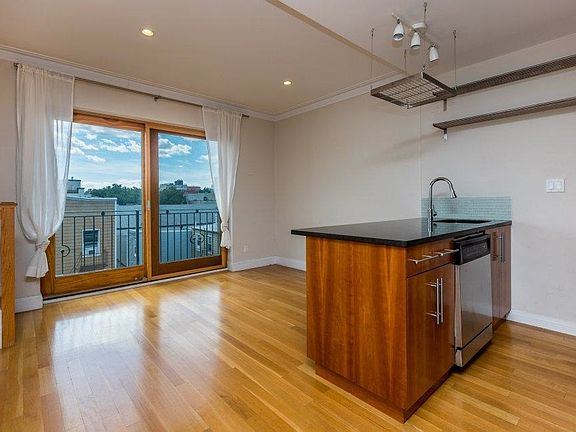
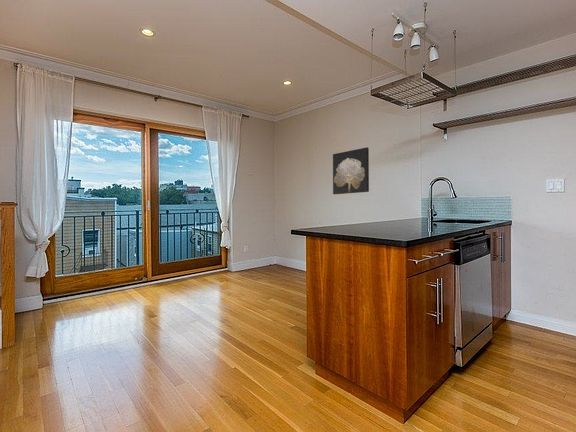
+ wall art [332,146,370,195]
